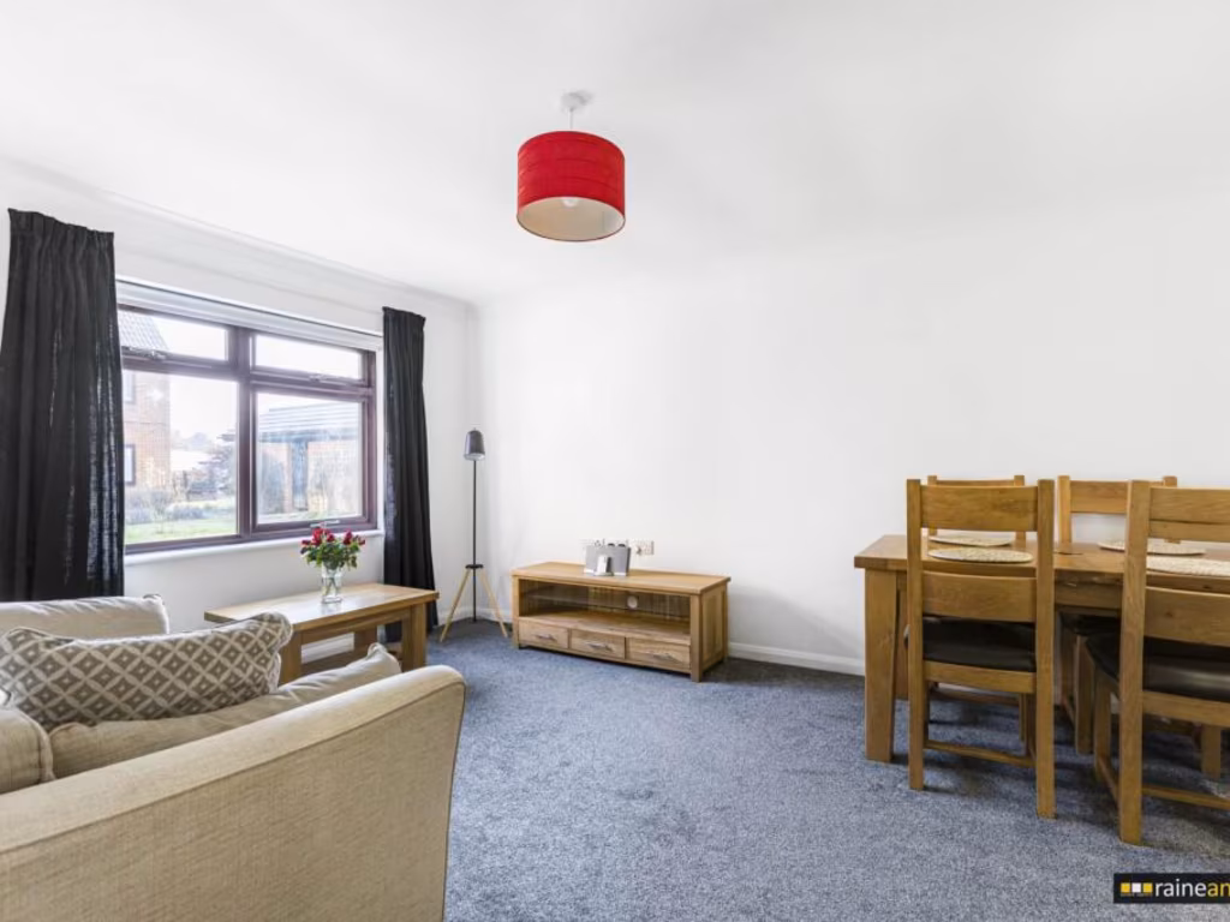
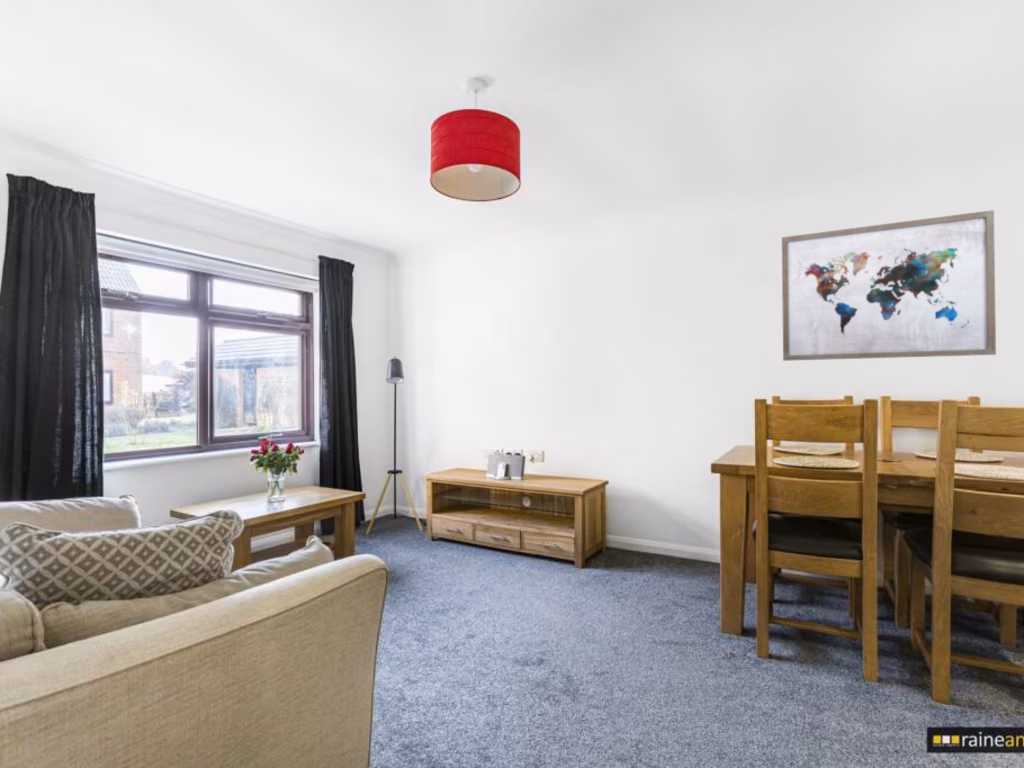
+ wall art [781,209,997,362]
